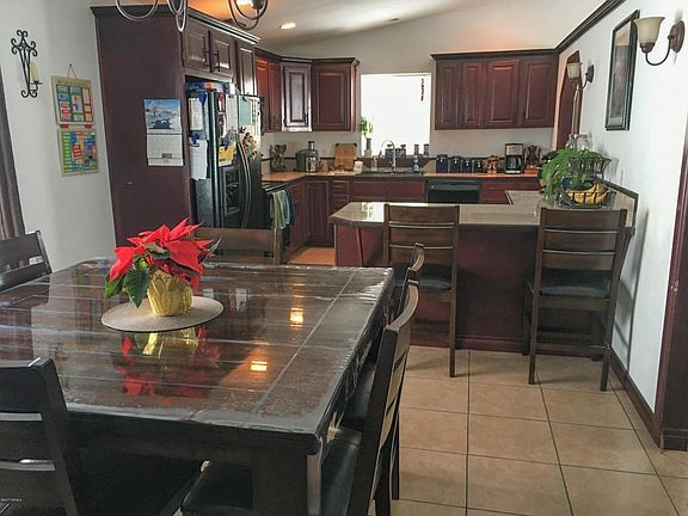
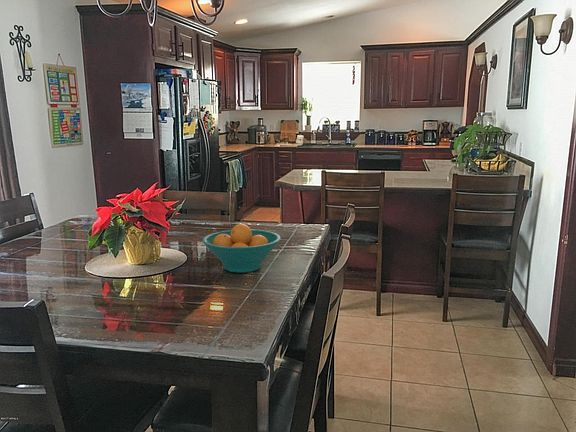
+ fruit bowl [201,223,282,274]
